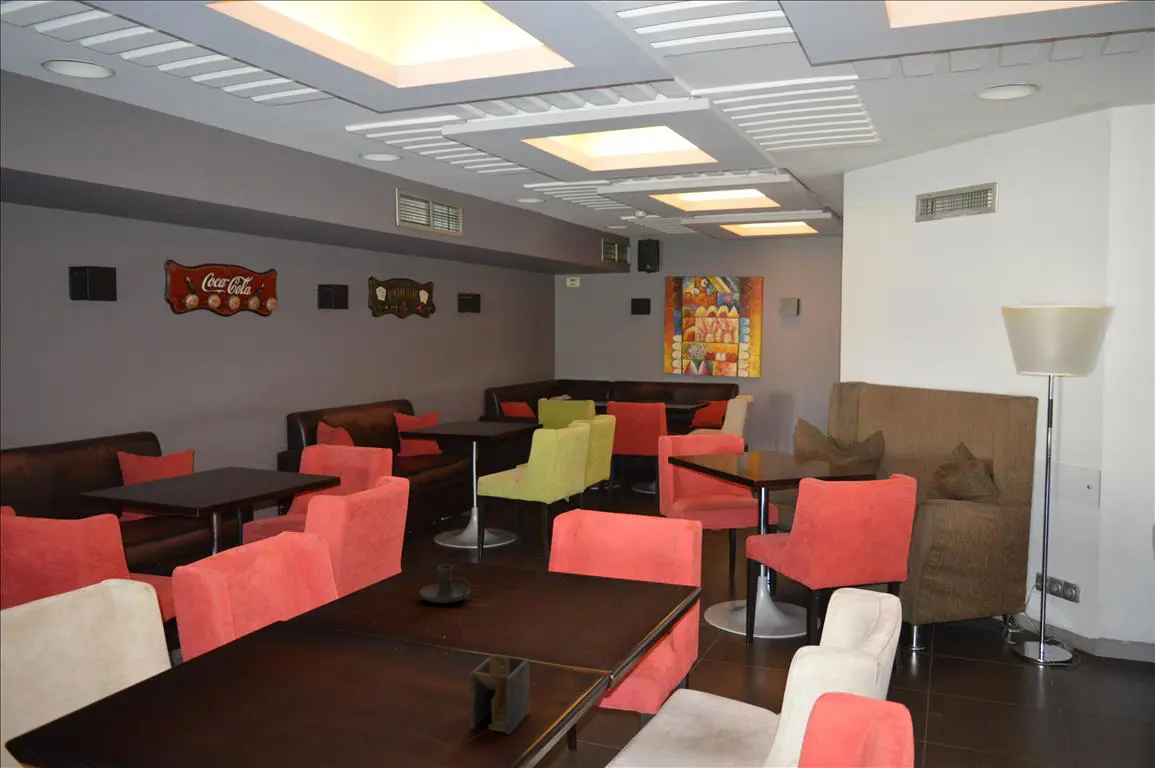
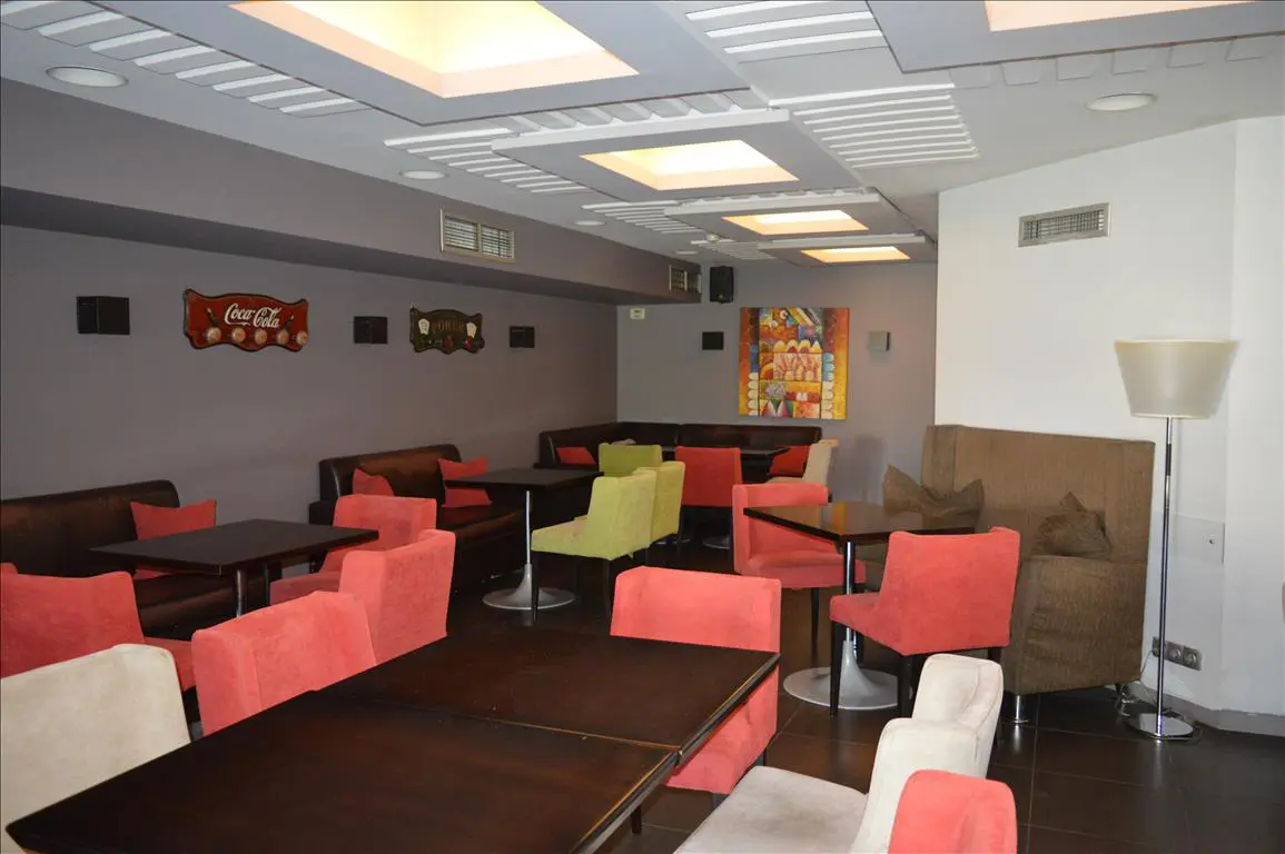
- napkin holder [469,653,531,735]
- candle holder [419,564,474,604]
